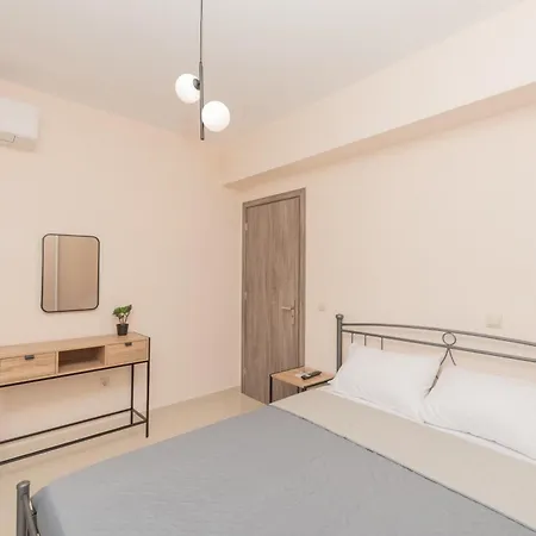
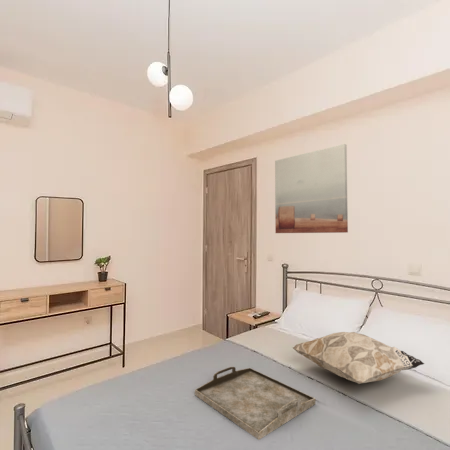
+ serving tray [194,366,316,441]
+ wall art [274,143,349,234]
+ decorative pillow [292,331,426,385]
